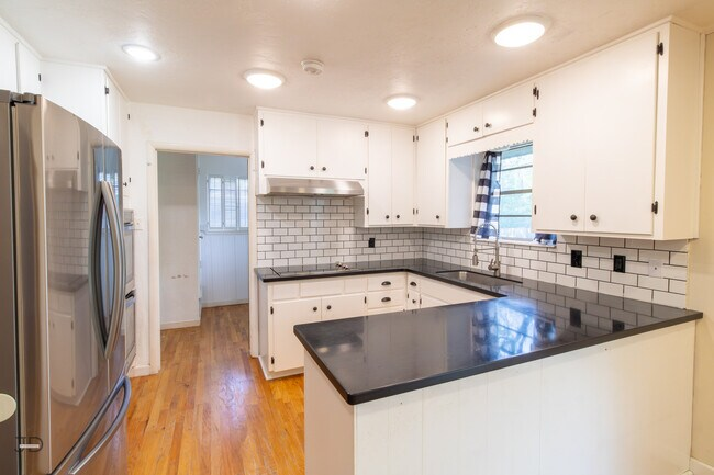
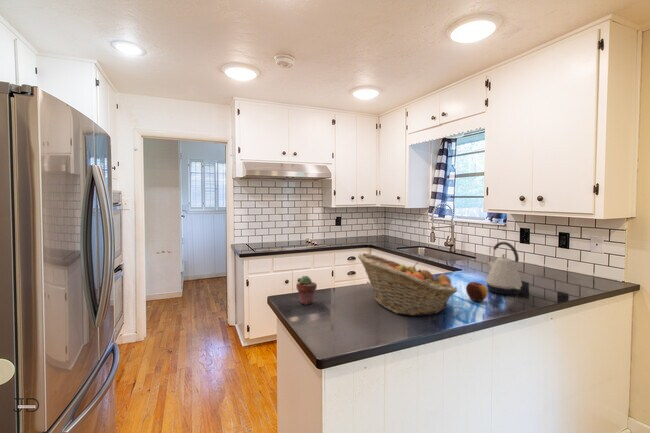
+ apple [465,281,489,303]
+ kettle [485,241,523,296]
+ potted succulent [295,275,318,306]
+ fruit basket [357,252,458,317]
